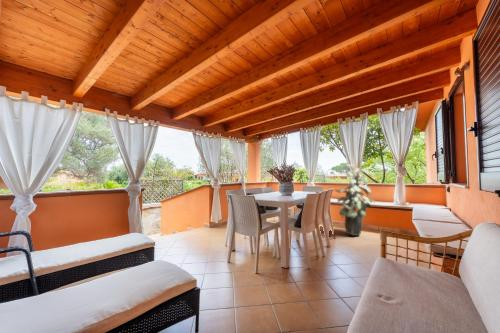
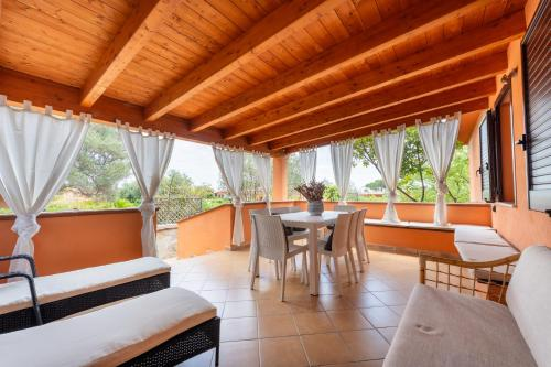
- indoor plant [333,163,376,237]
